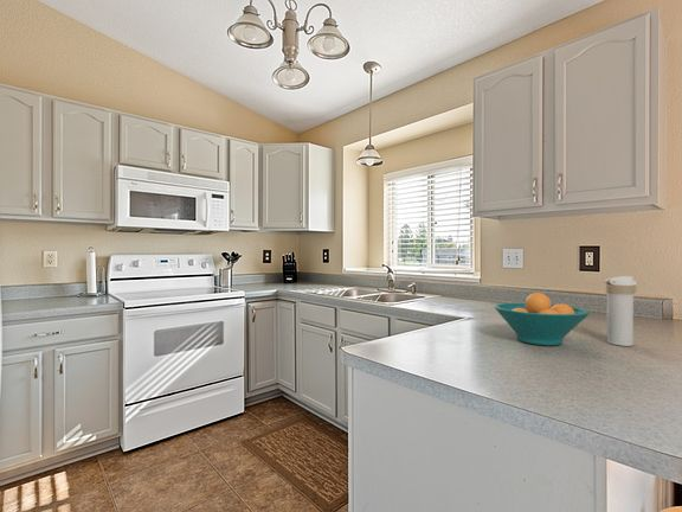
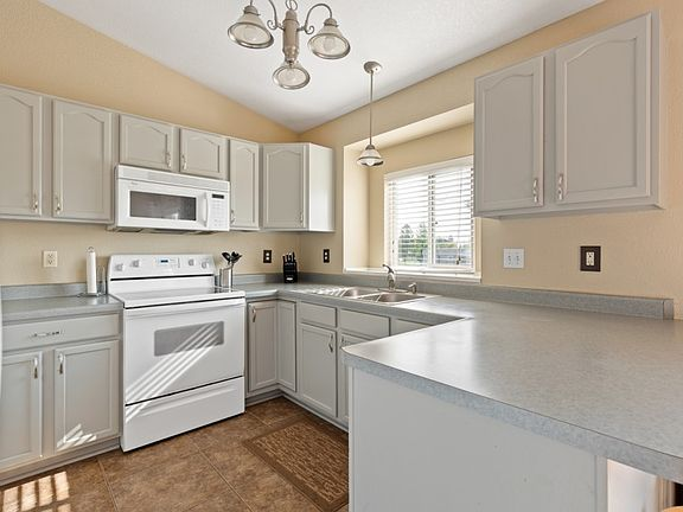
- fruit bowl [494,292,591,346]
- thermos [604,275,638,347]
